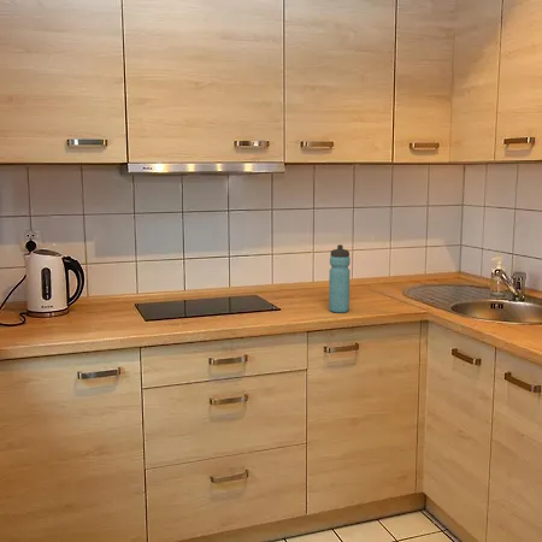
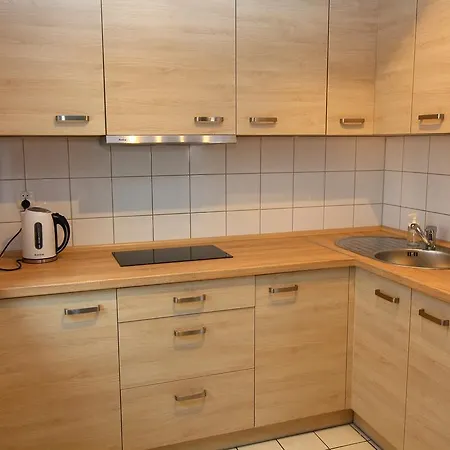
- water bottle [328,243,352,313]
